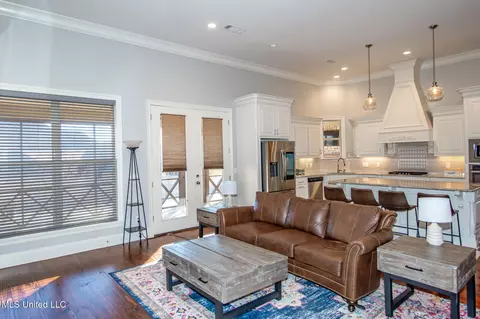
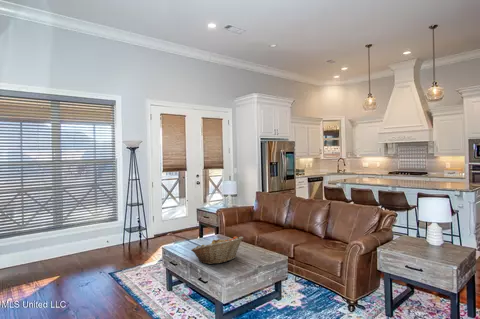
+ fruit basket [190,236,244,265]
